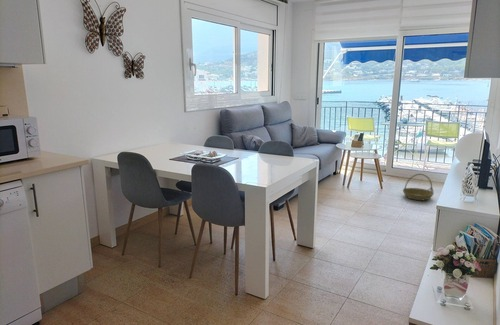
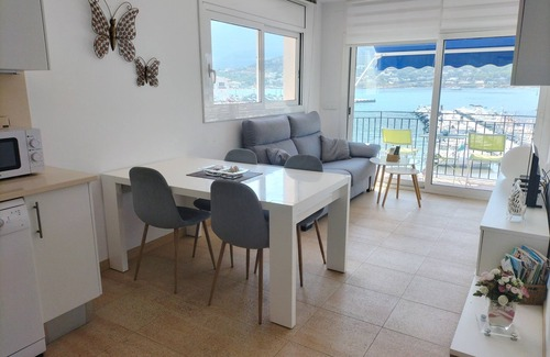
- basket [402,173,435,201]
